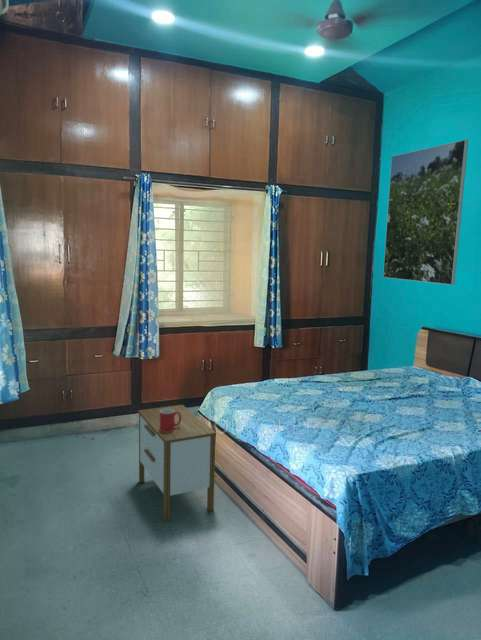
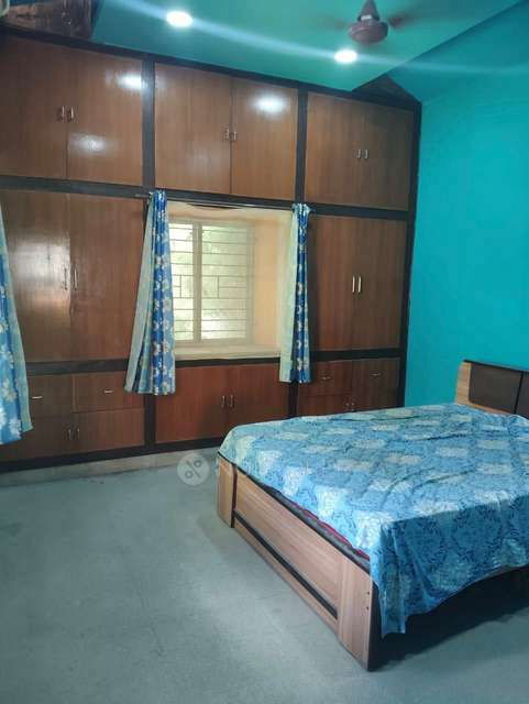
- mug [160,409,181,432]
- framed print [382,139,469,286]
- nightstand [137,404,217,522]
